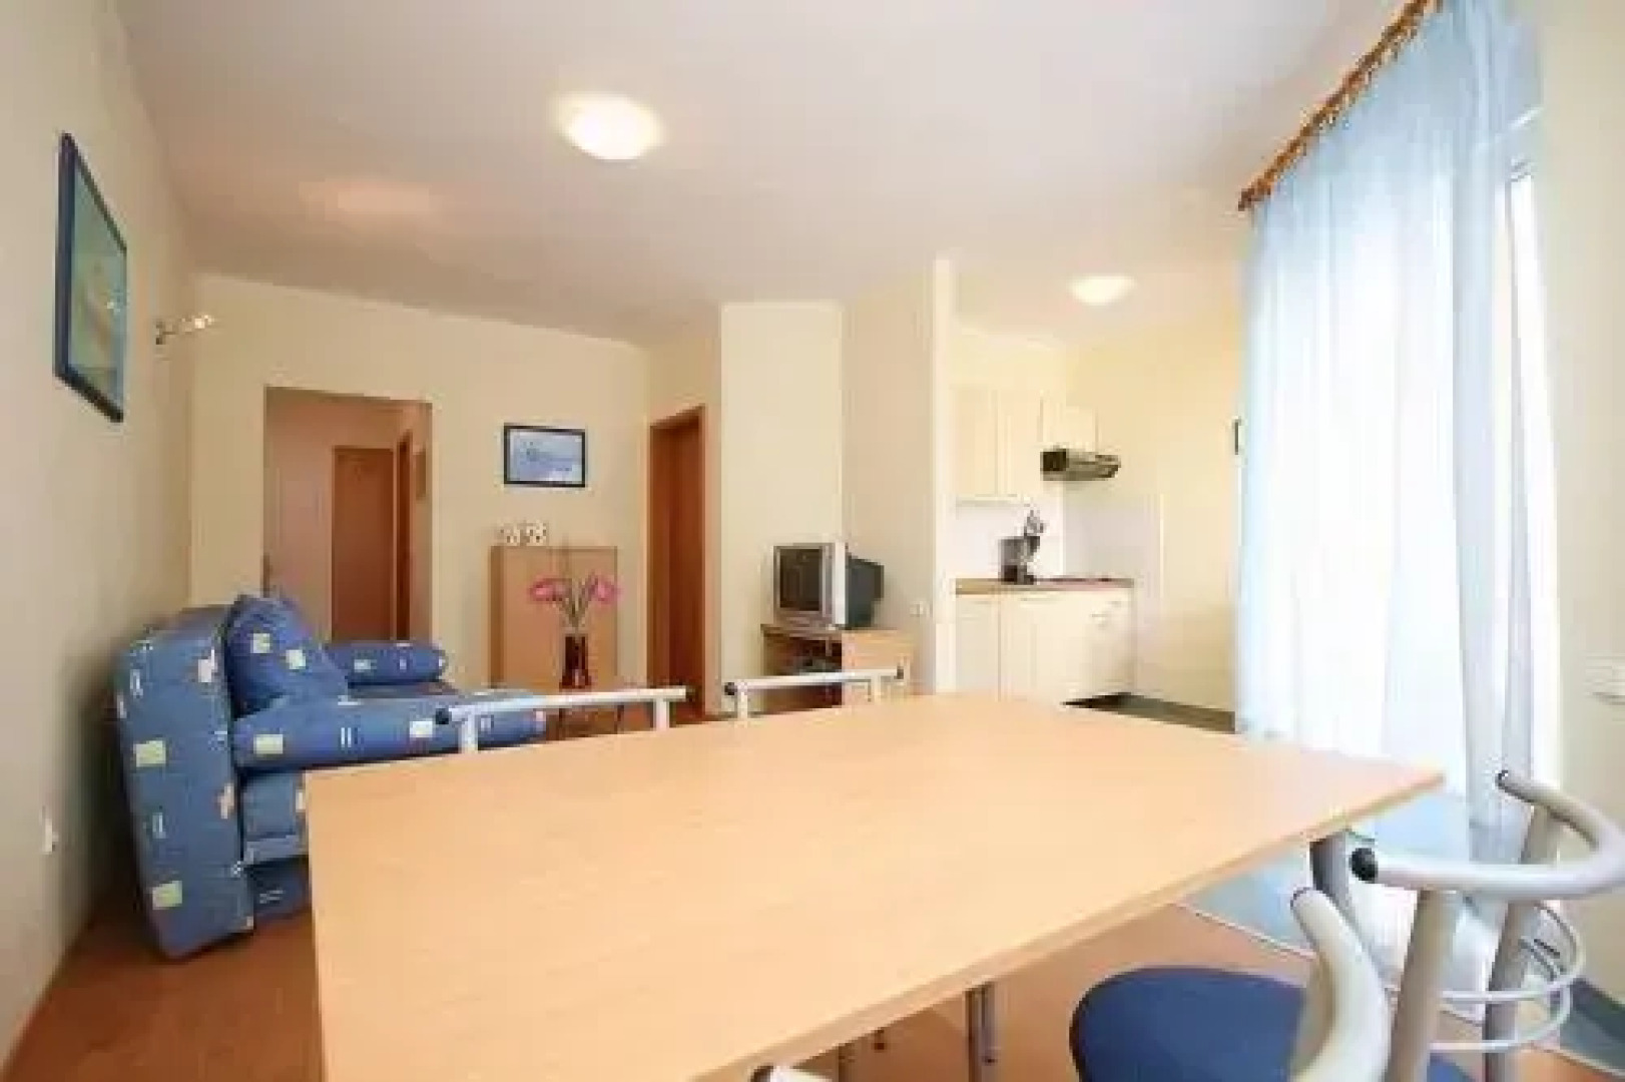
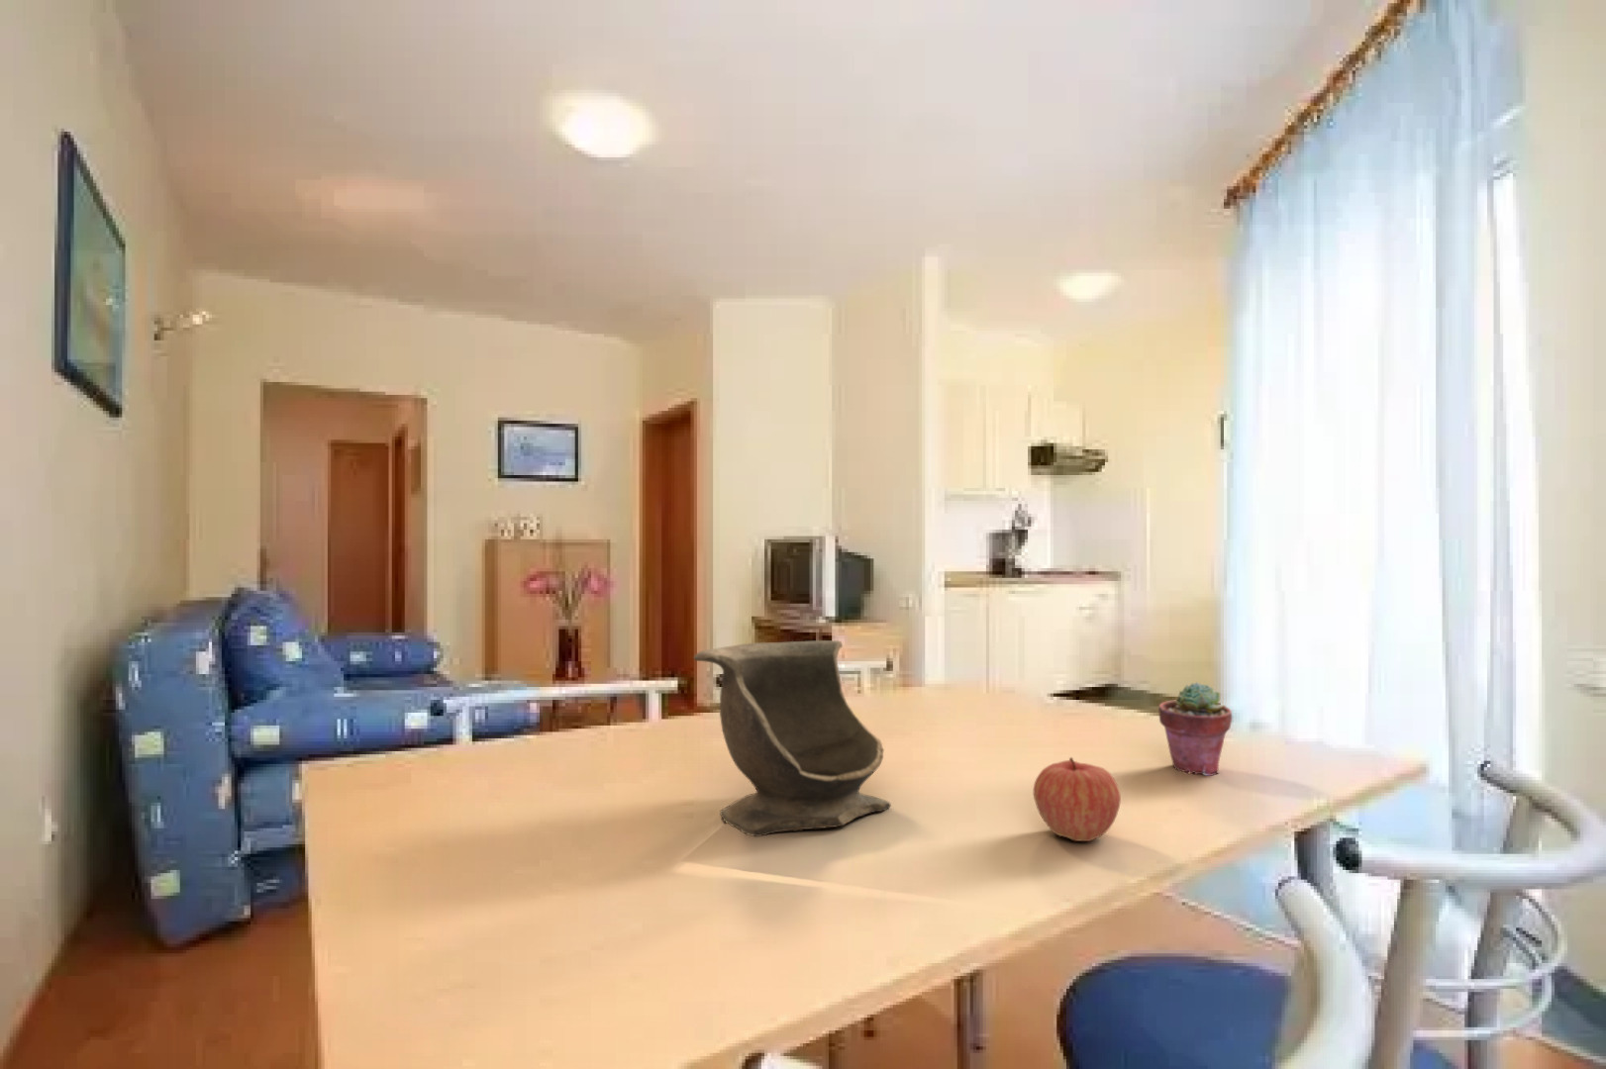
+ decorative bowl [693,639,892,838]
+ apple [1033,756,1122,842]
+ potted succulent [1157,681,1233,777]
